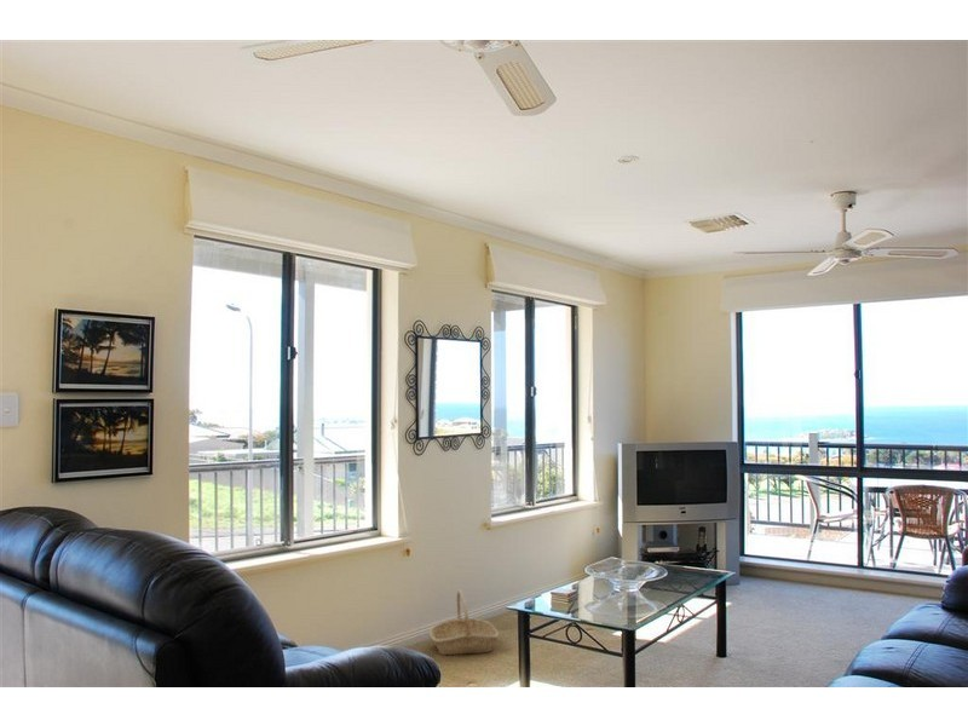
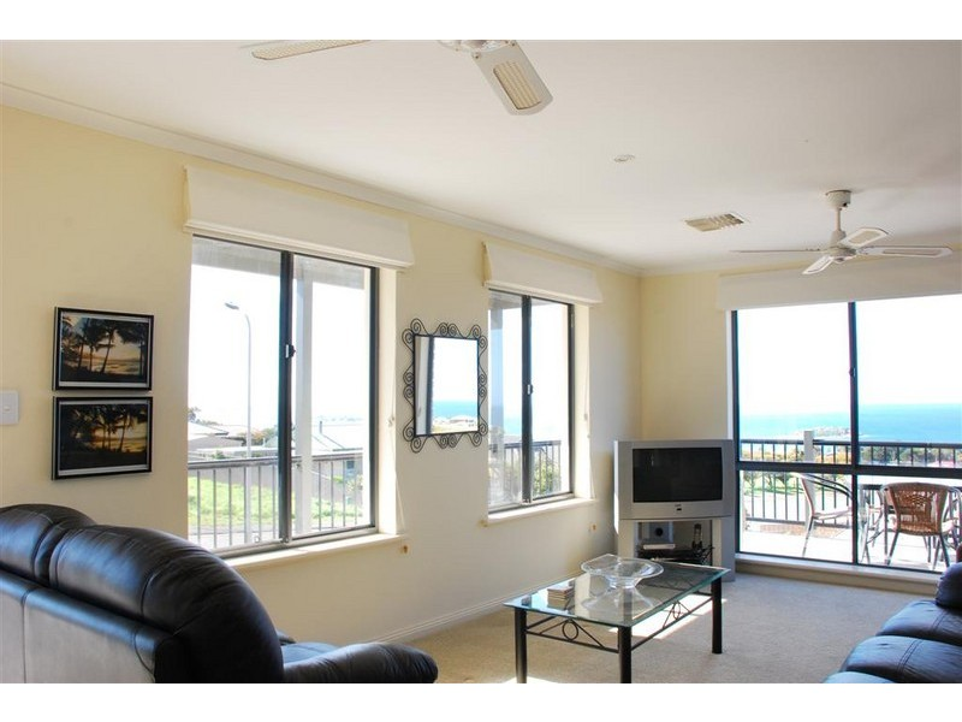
- basket [428,589,500,656]
